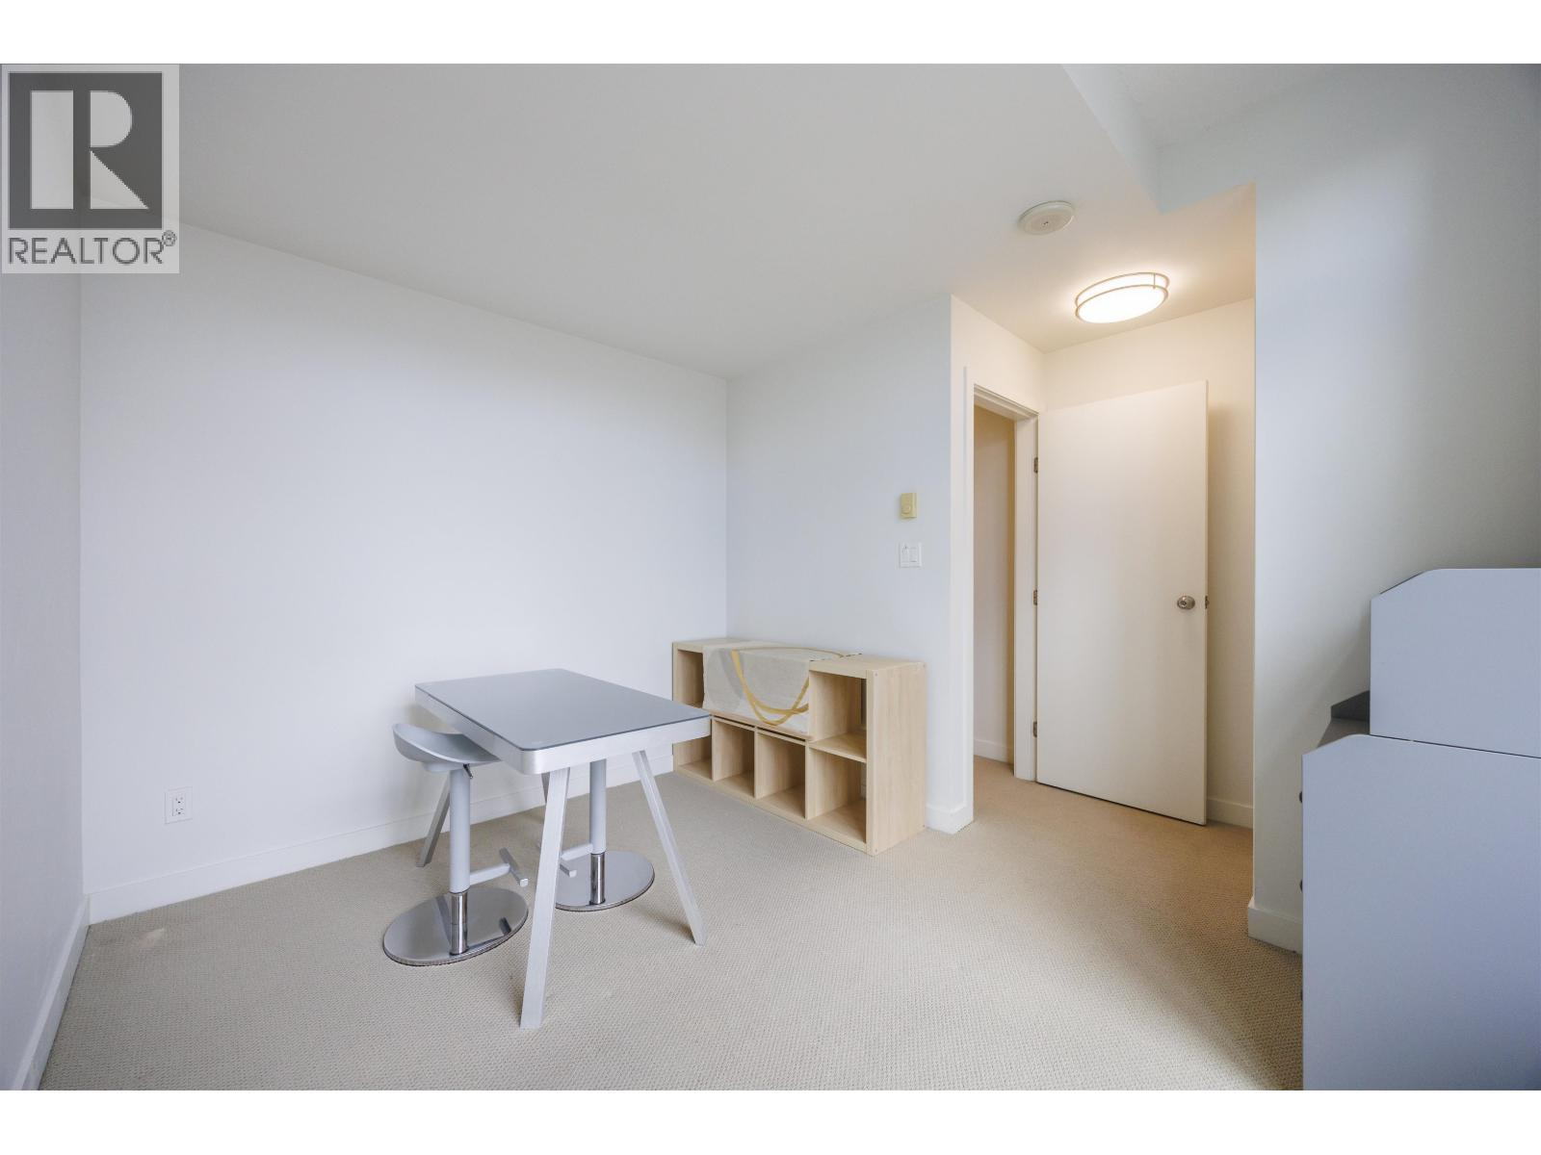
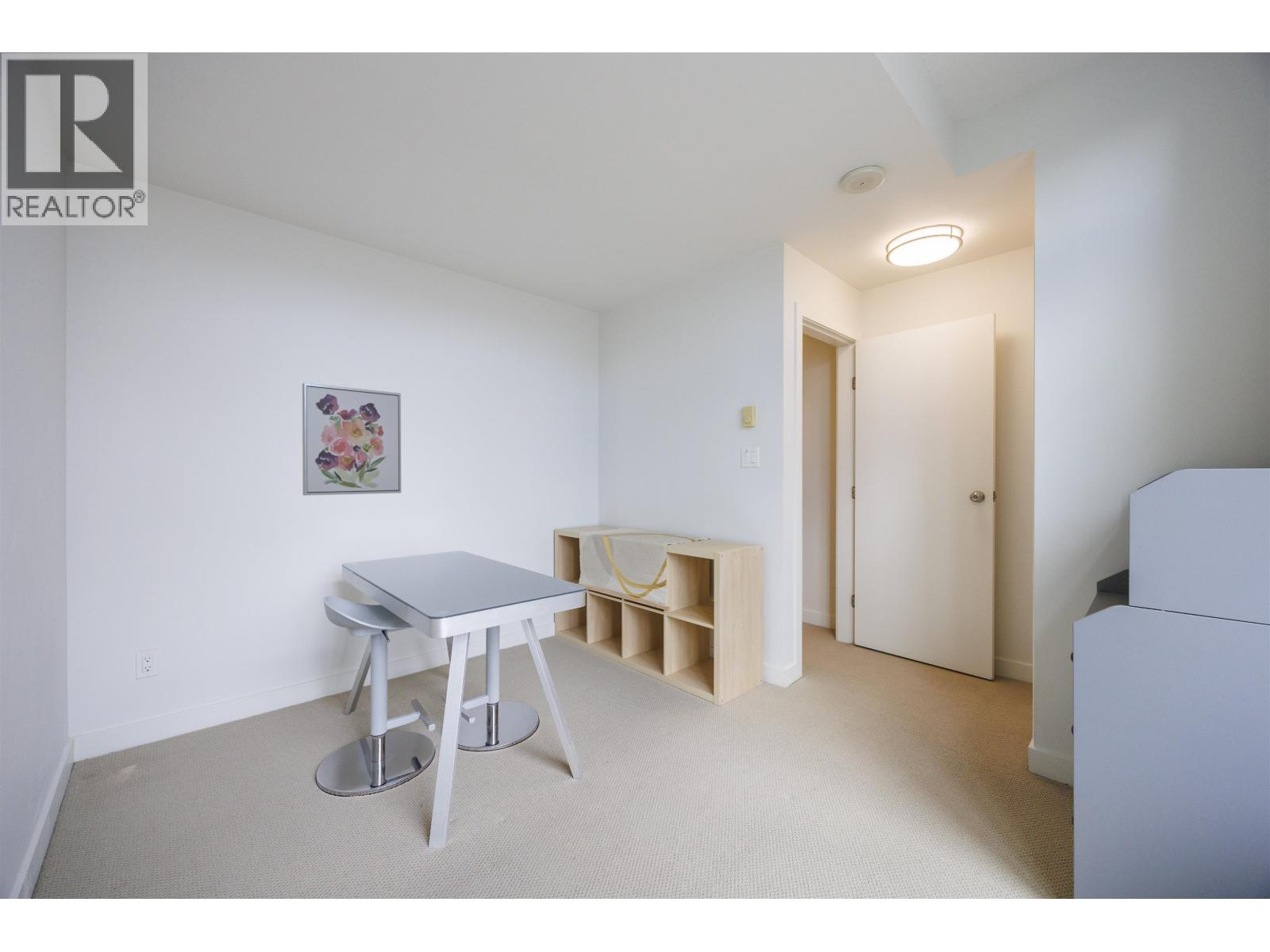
+ wall art [302,382,402,496]
